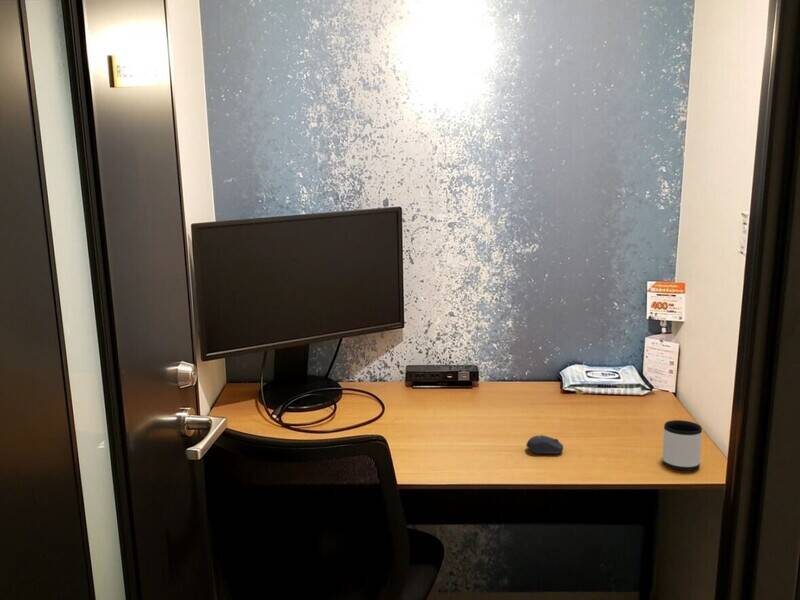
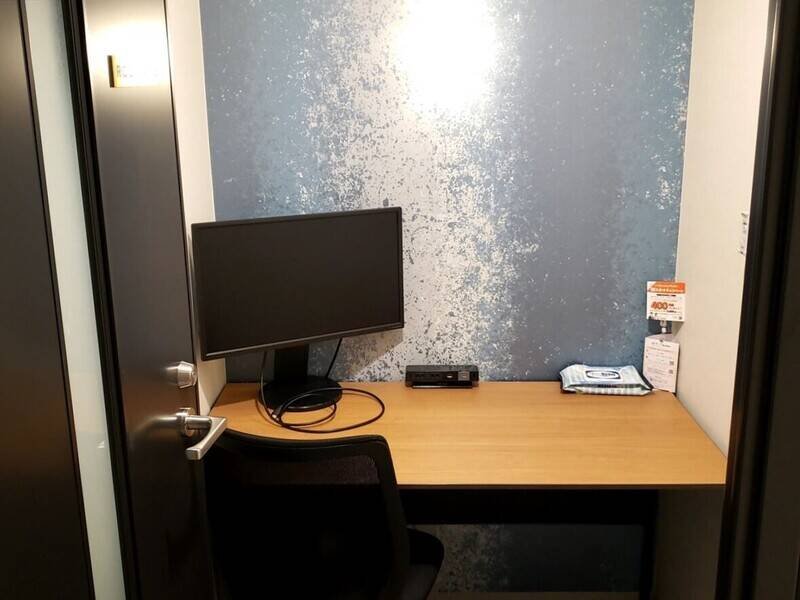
- mug [662,419,703,471]
- computer mouse [525,434,564,455]
